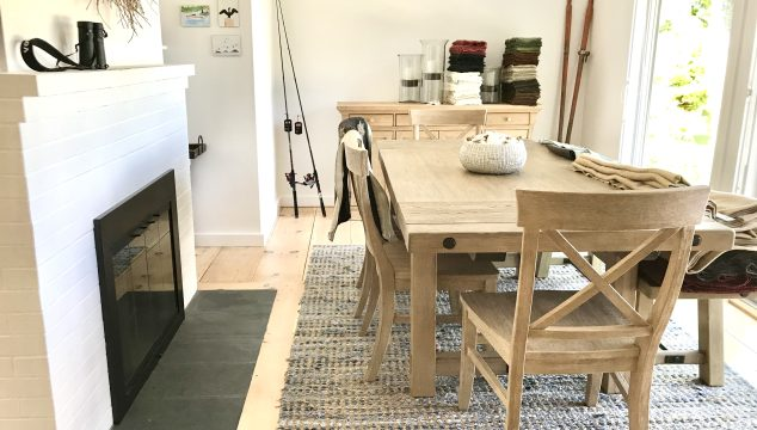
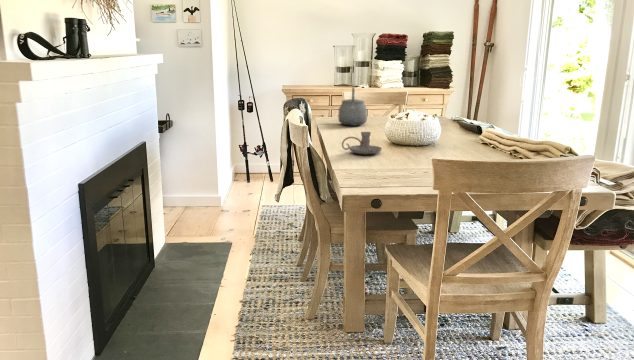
+ candle holder [341,131,383,155]
+ tea kettle [338,86,368,127]
